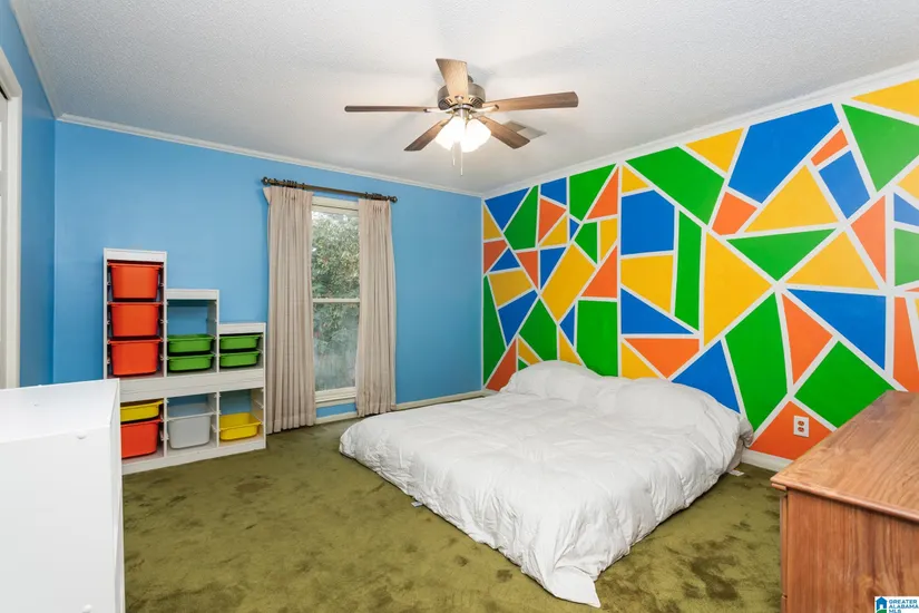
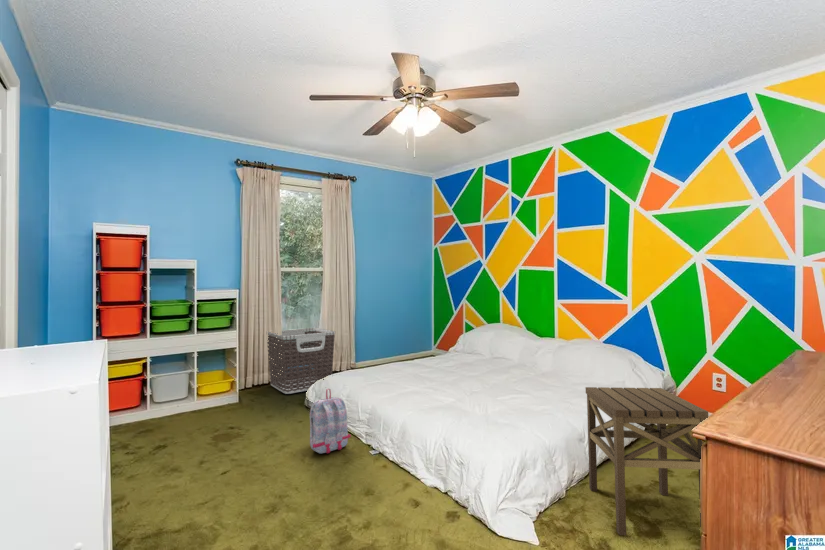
+ backpack [309,388,352,455]
+ clothes hamper [266,327,336,395]
+ side table [585,386,709,536]
